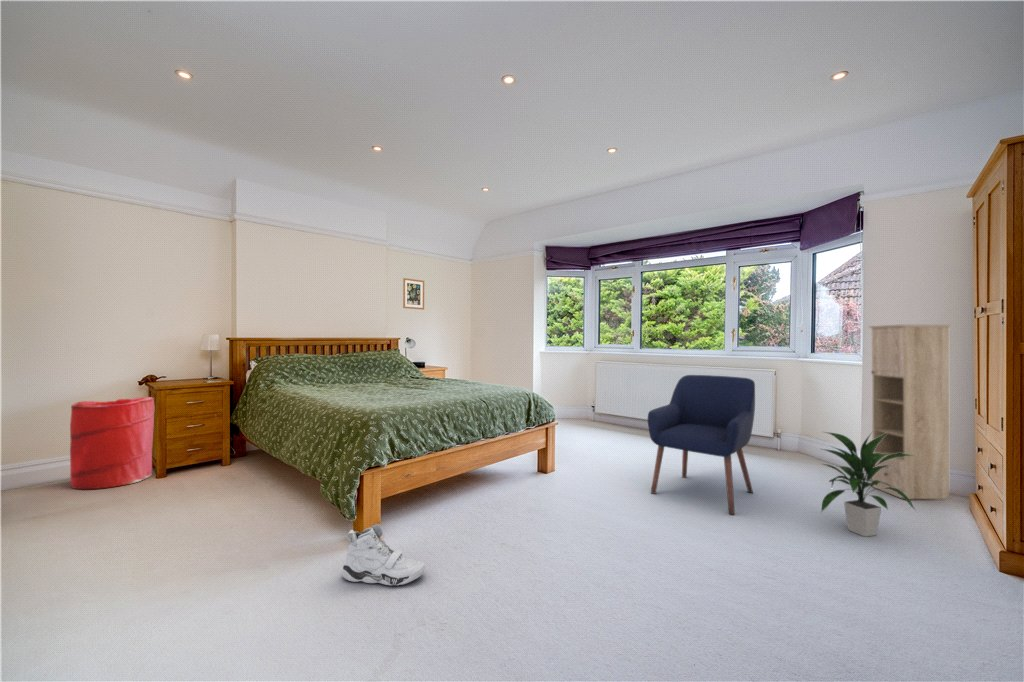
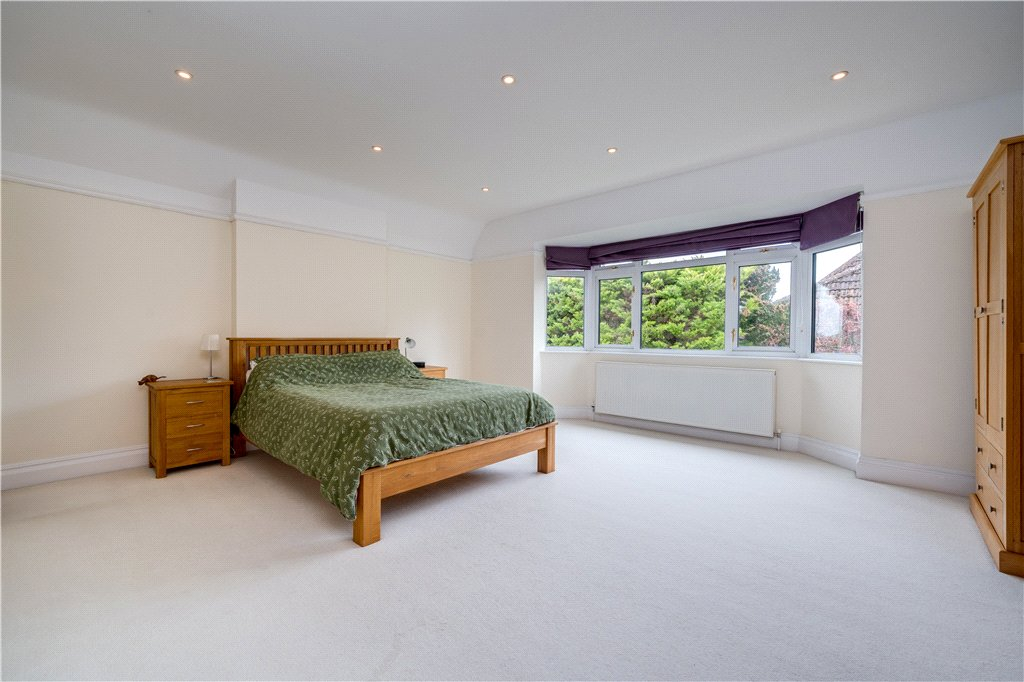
- chair [647,374,756,515]
- laundry hamper [69,396,156,491]
- sneaker [341,523,426,586]
- indoor plant [818,430,917,538]
- wall art [402,277,425,311]
- storage cabinet [867,324,952,501]
